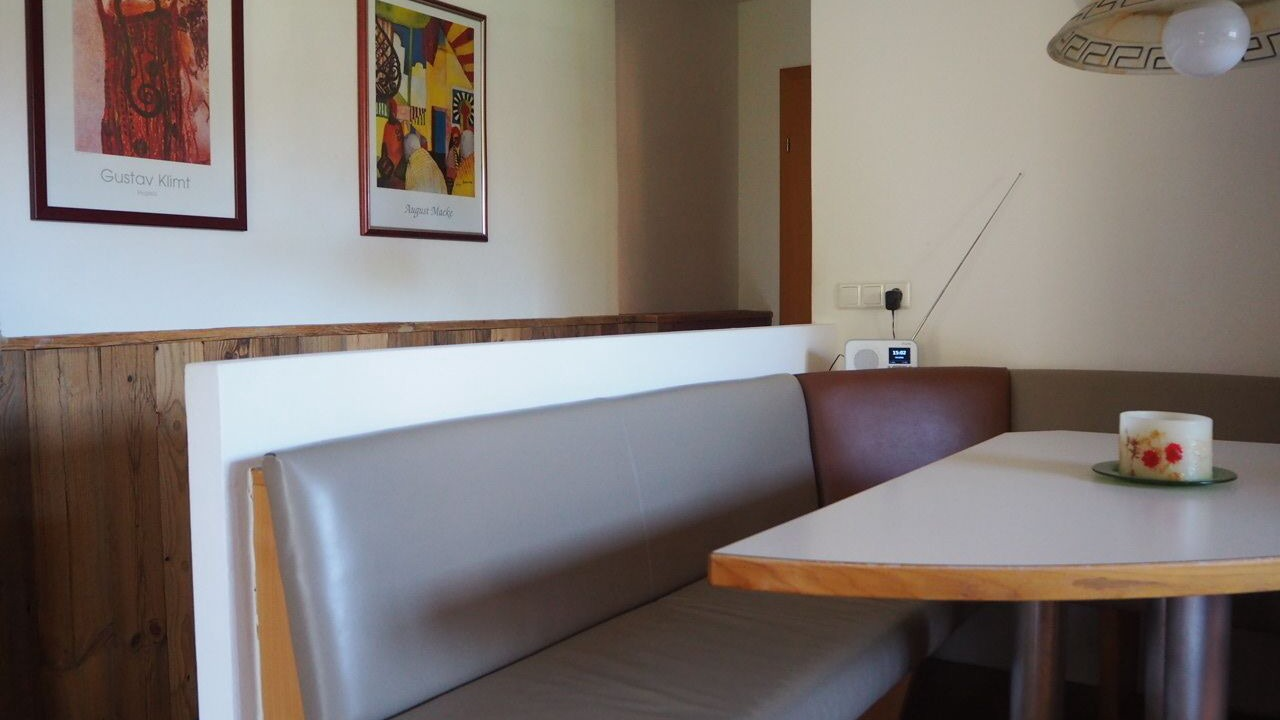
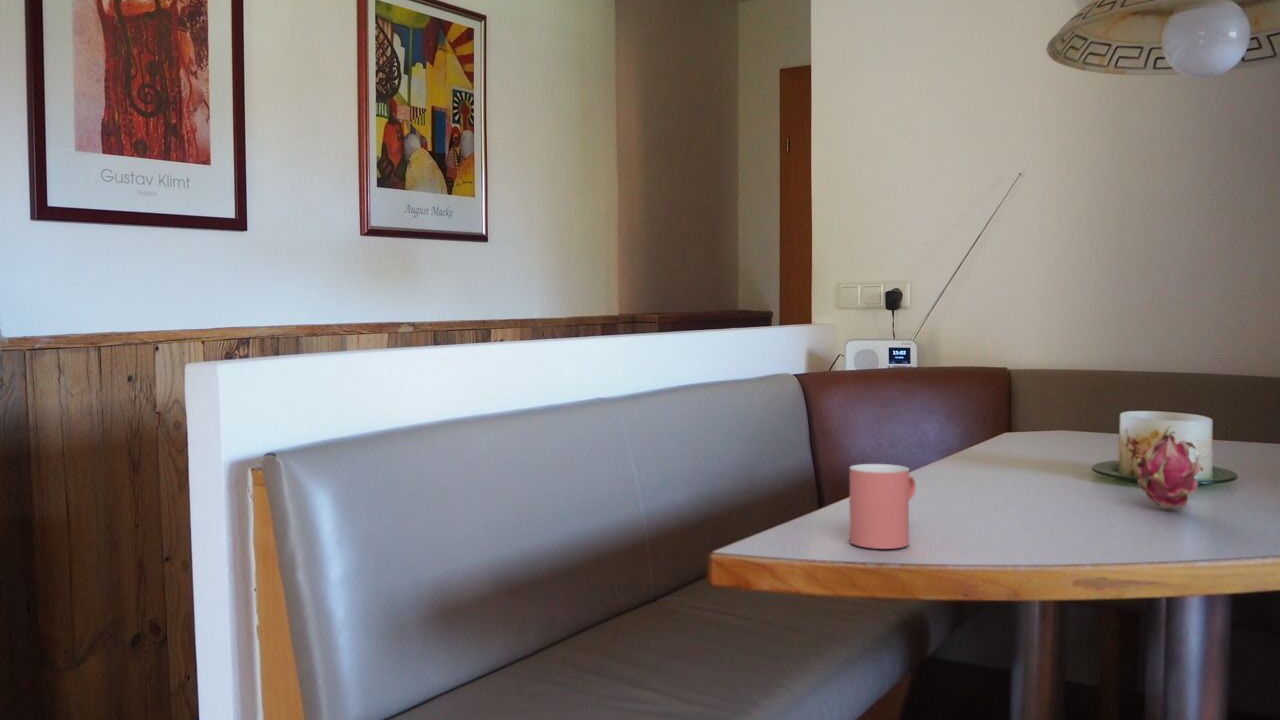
+ cup [849,463,917,550]
+ fruit [1135,423,1204,511]
